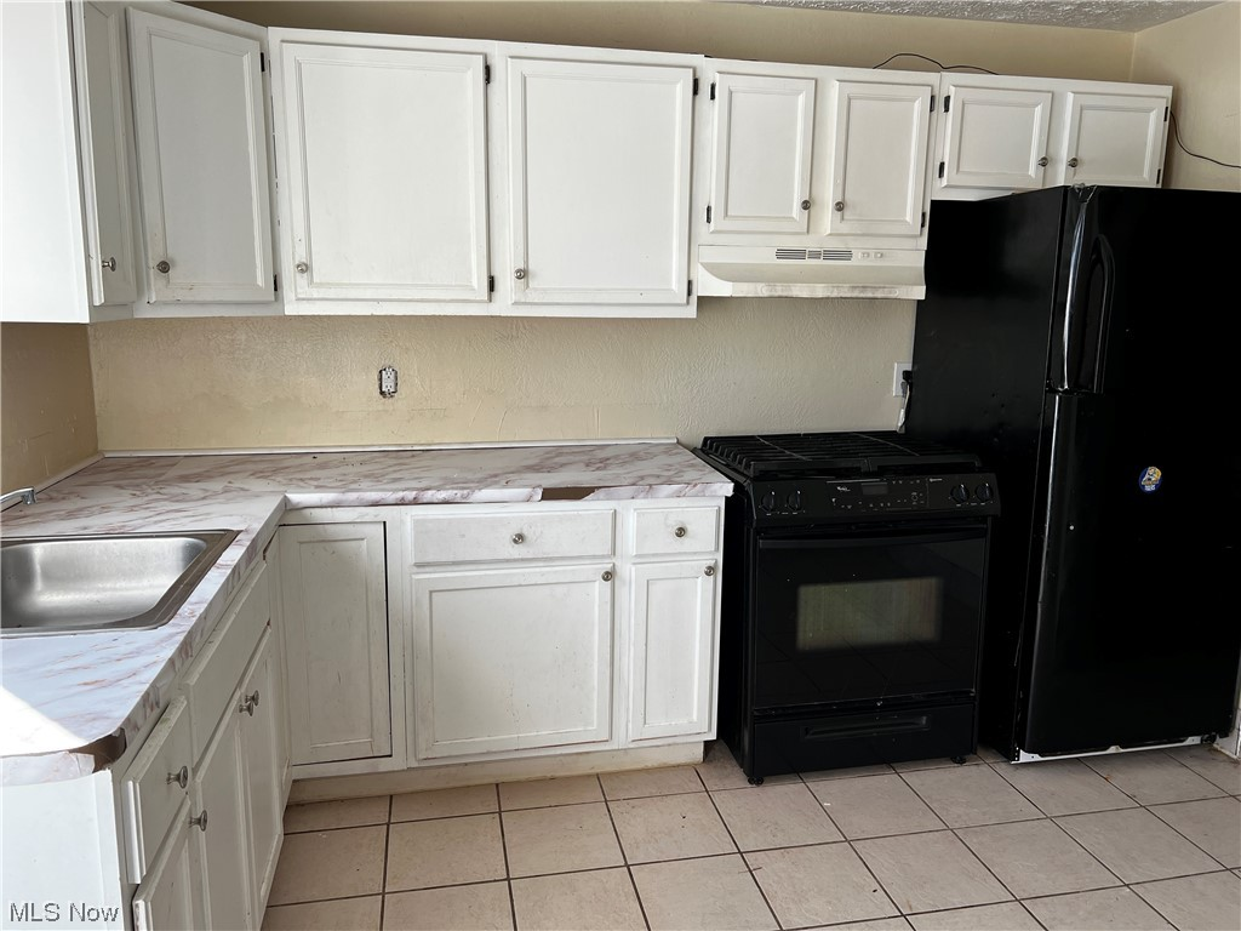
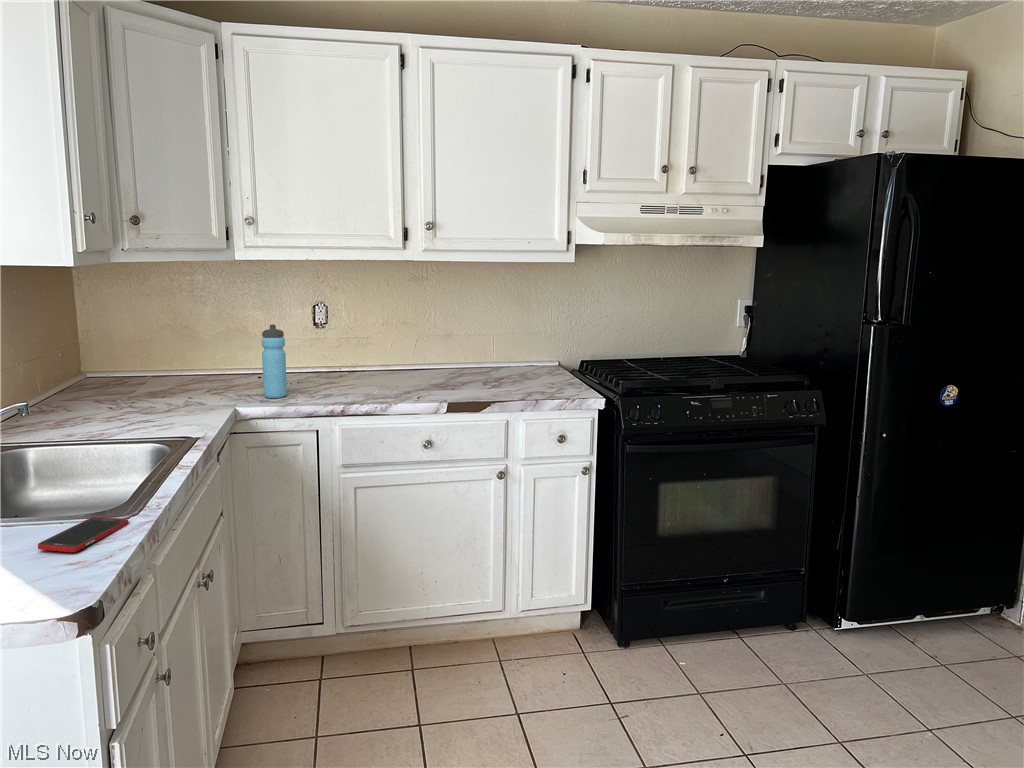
+ cell phone [37,516,130,553]
+ water bottle [261,324,288,399]
